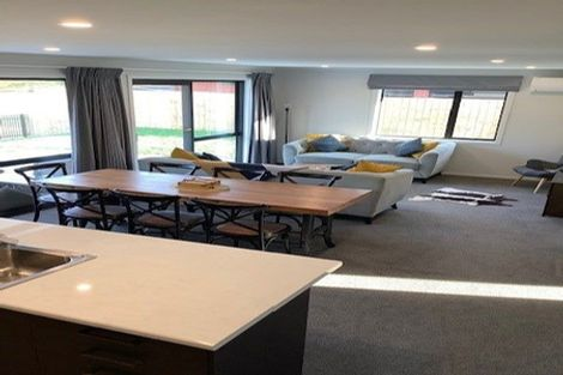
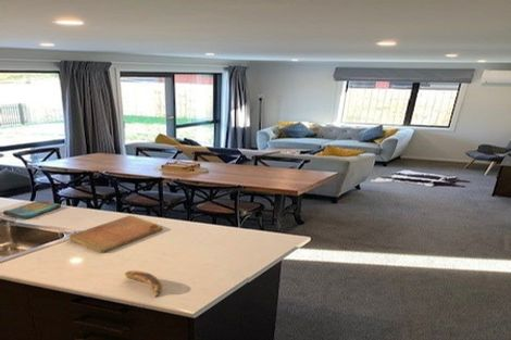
+ banana [124,269,163,299]
+ dish towel [2,199,62,221]
+ cutting board [68,215,163,254]
